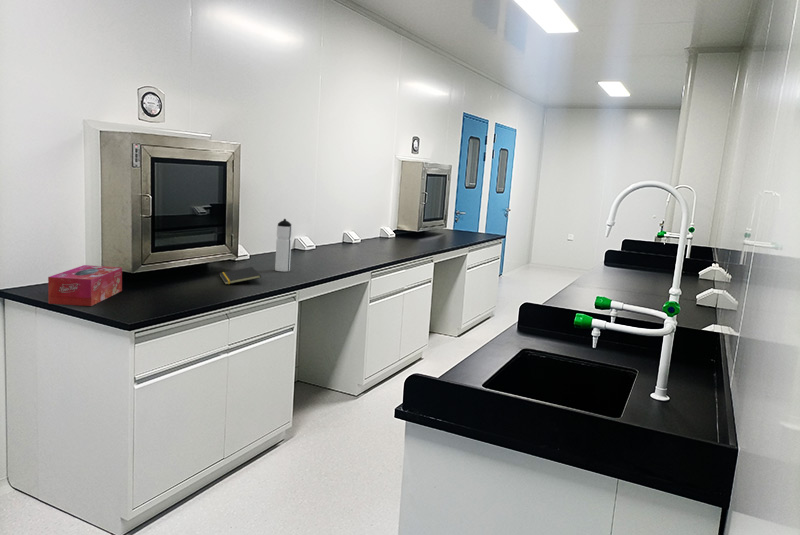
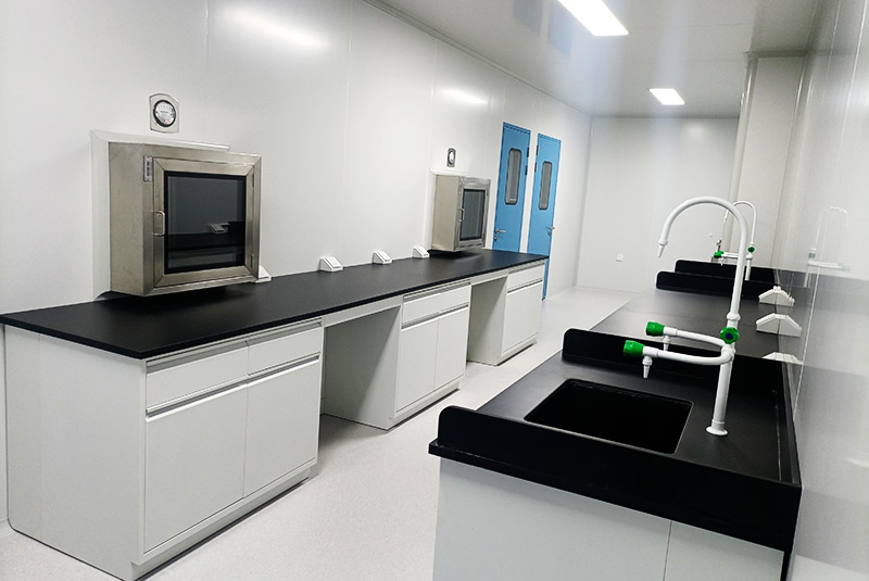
- tissue box [47,264,123,307]
- water bottle [274,218,293,273]
- notepad [218,266,262,285]
